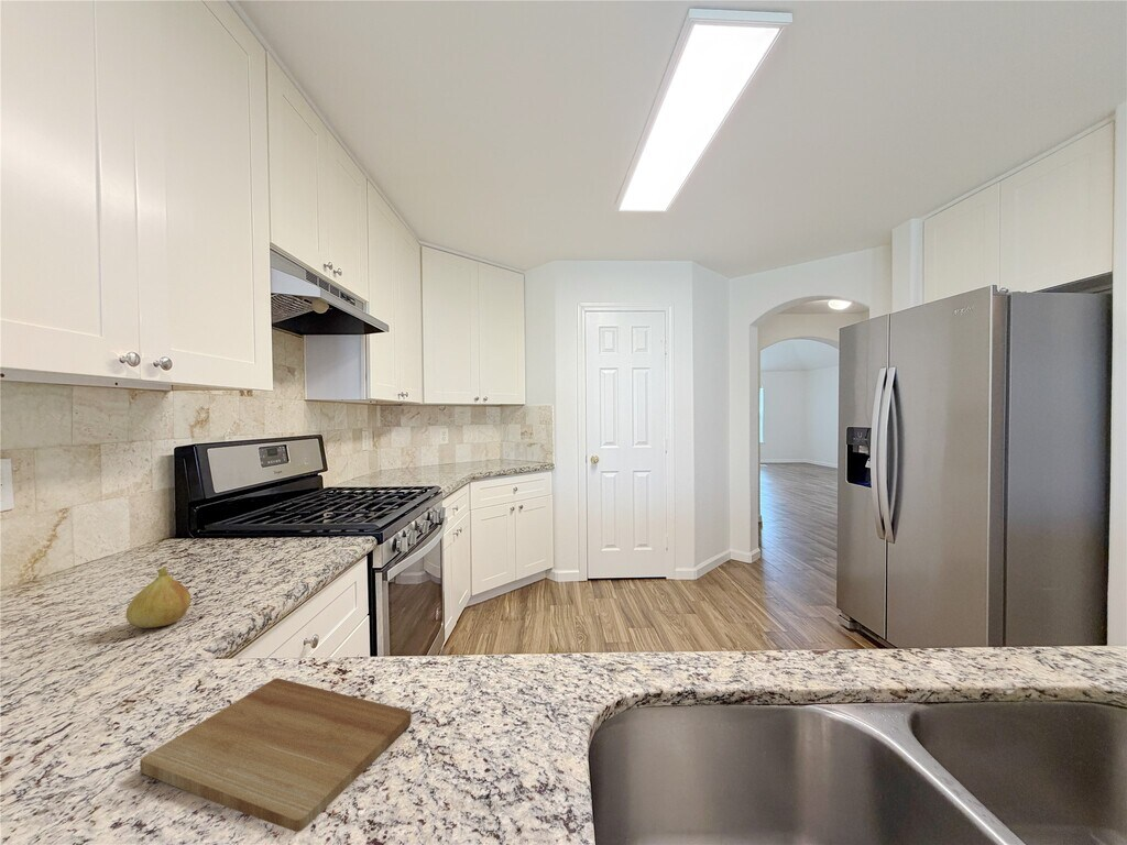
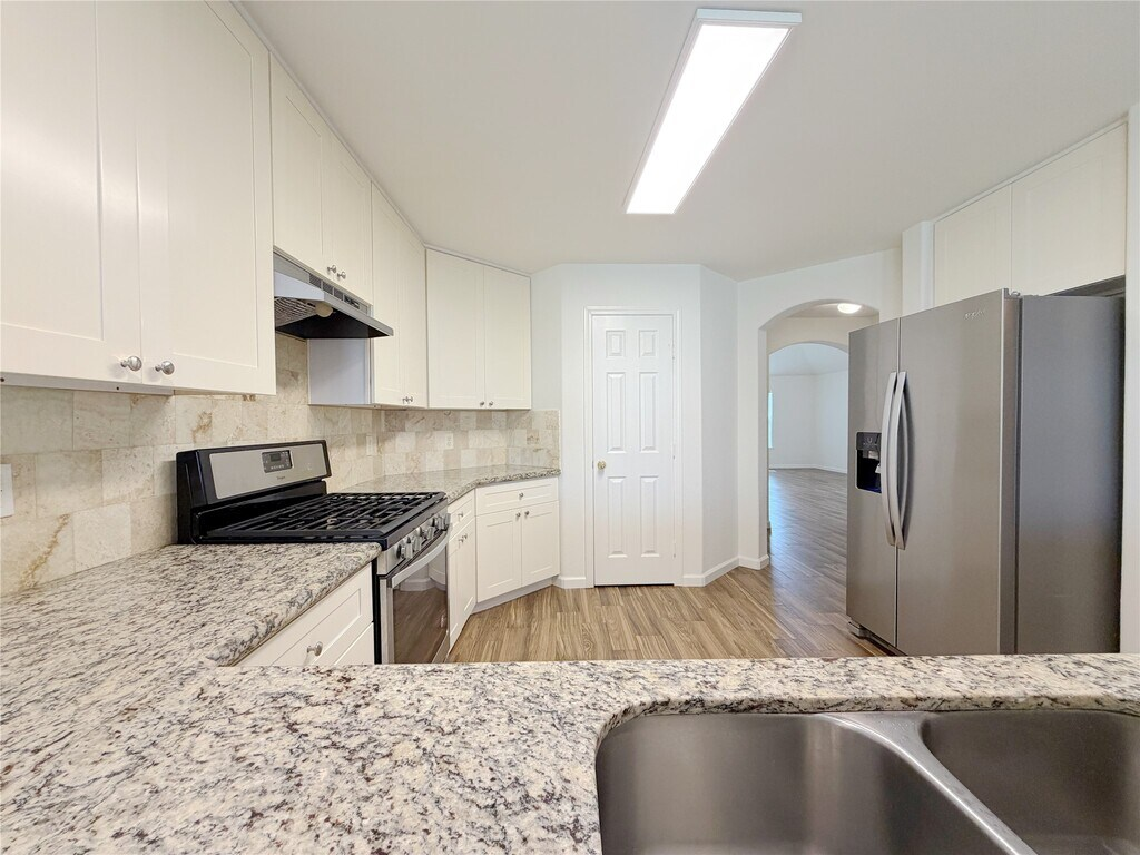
- fruit [125,566,192,629]
- cutting board [139,677,413,833]
